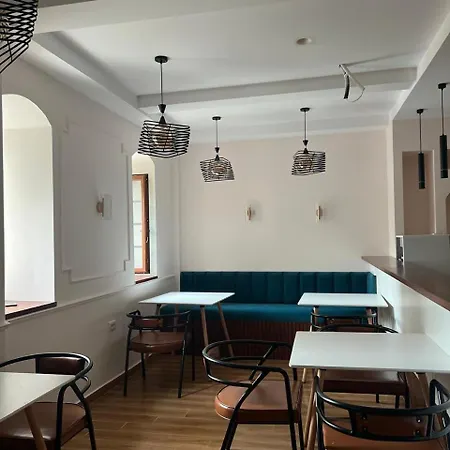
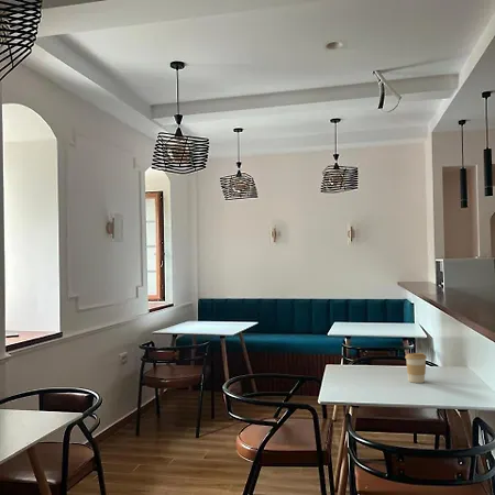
+ coffee cup [404,352,428,384]
